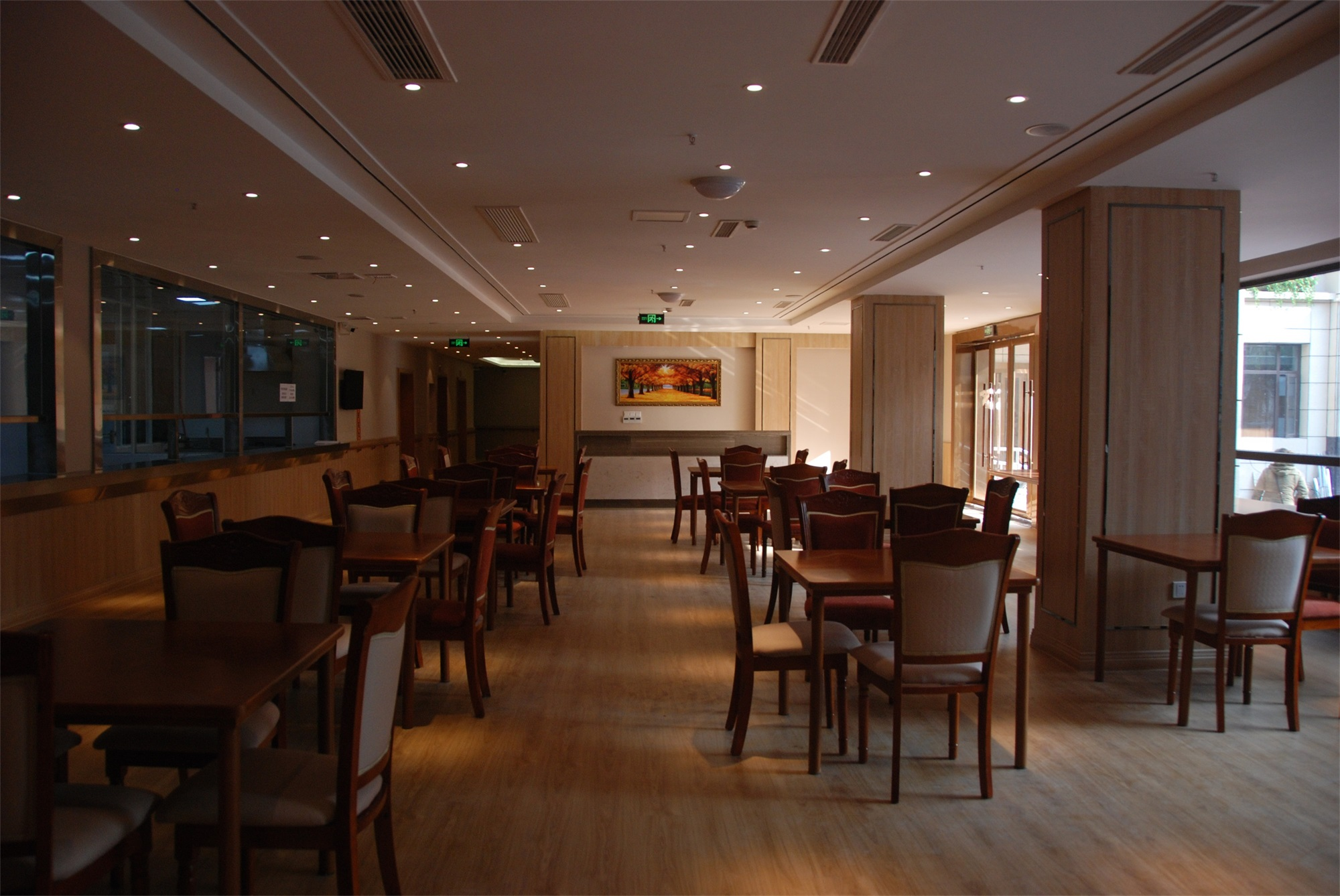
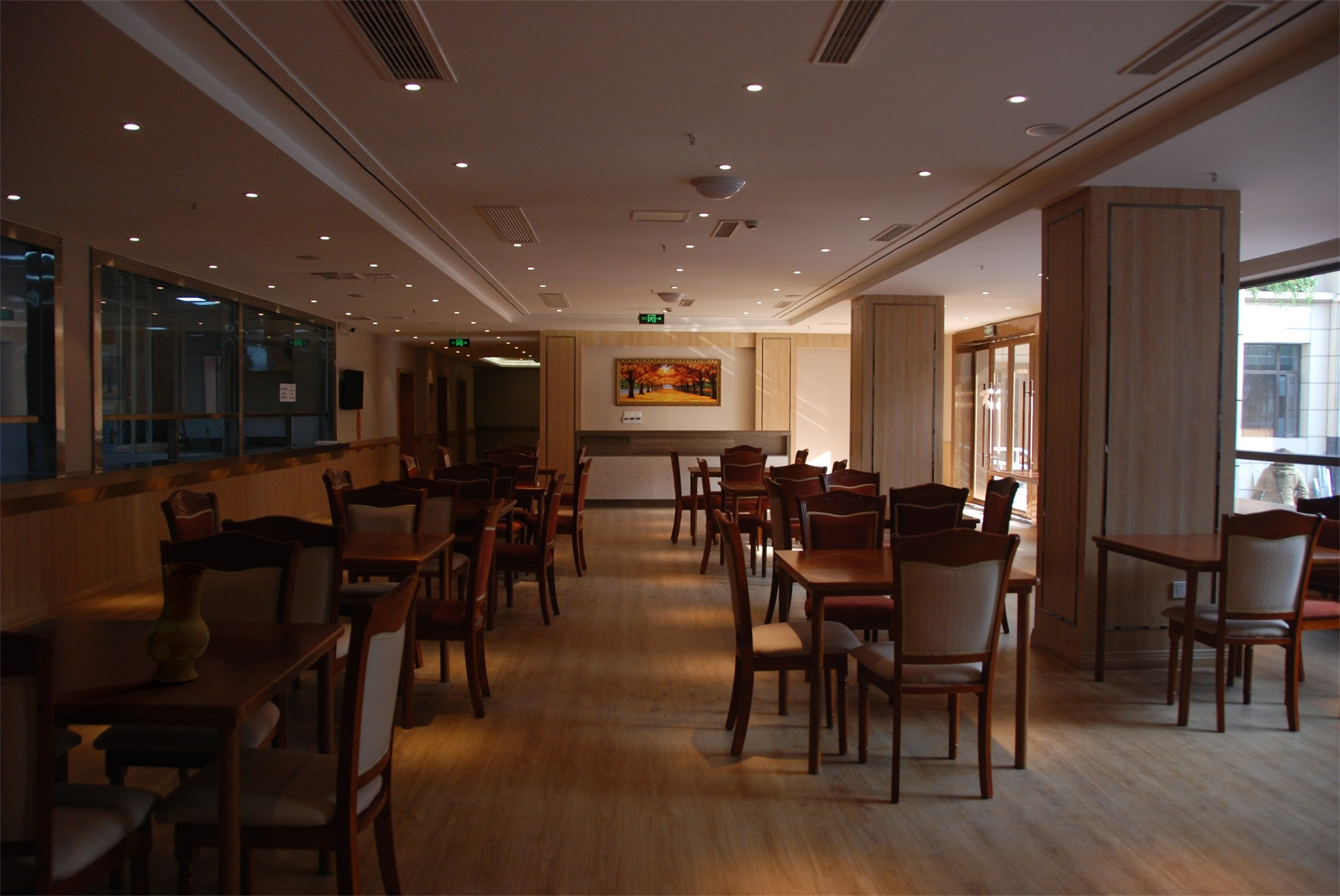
+ ceramic jug [143,562,210,683]
